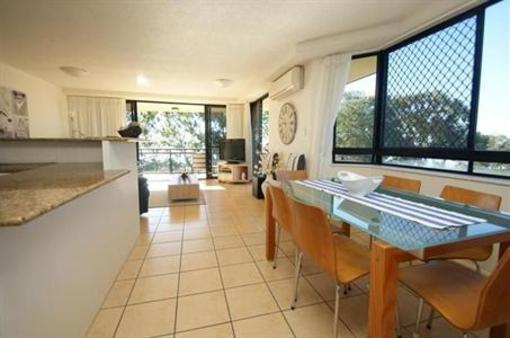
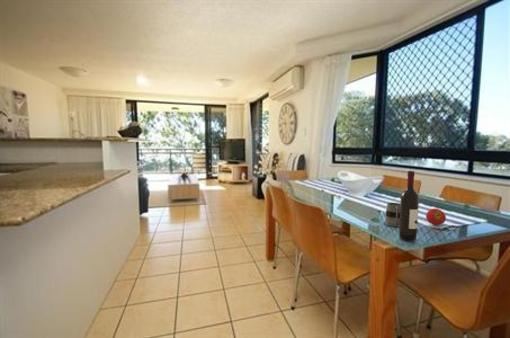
+ fruit [425,207,447,226]
+ wine bottle [398,170,420,242]
+ mug [383,202,400,228]
